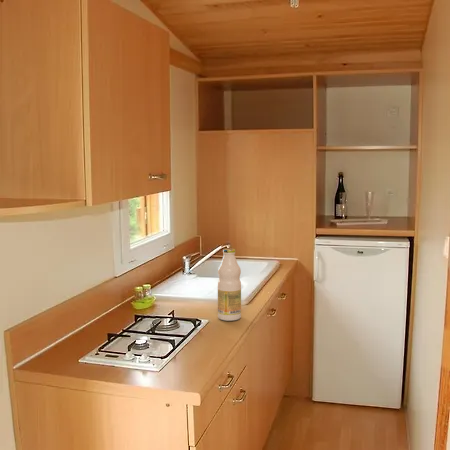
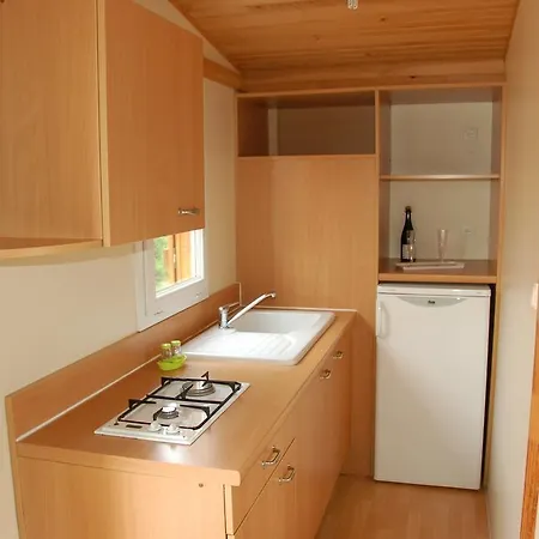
- bottle [217,247,242,322]
